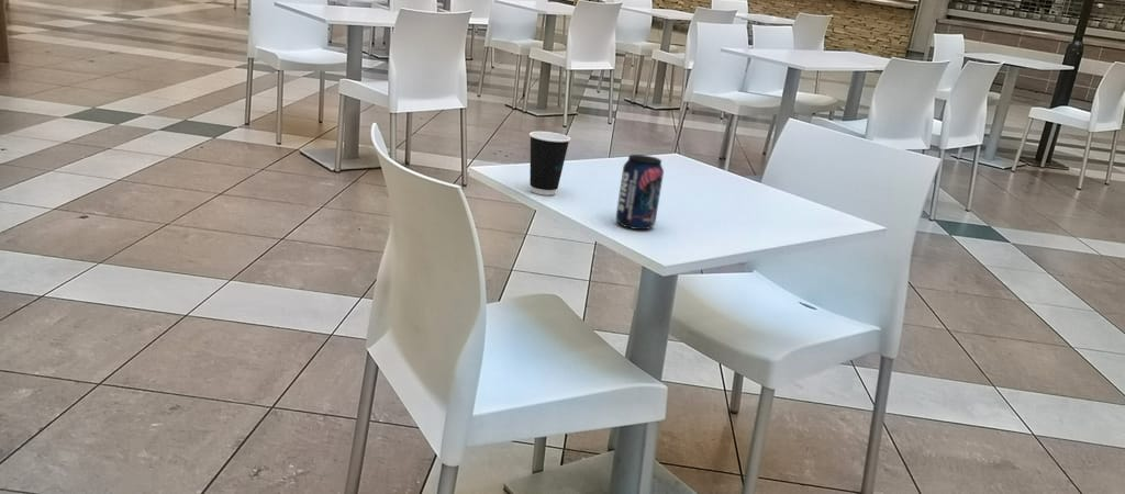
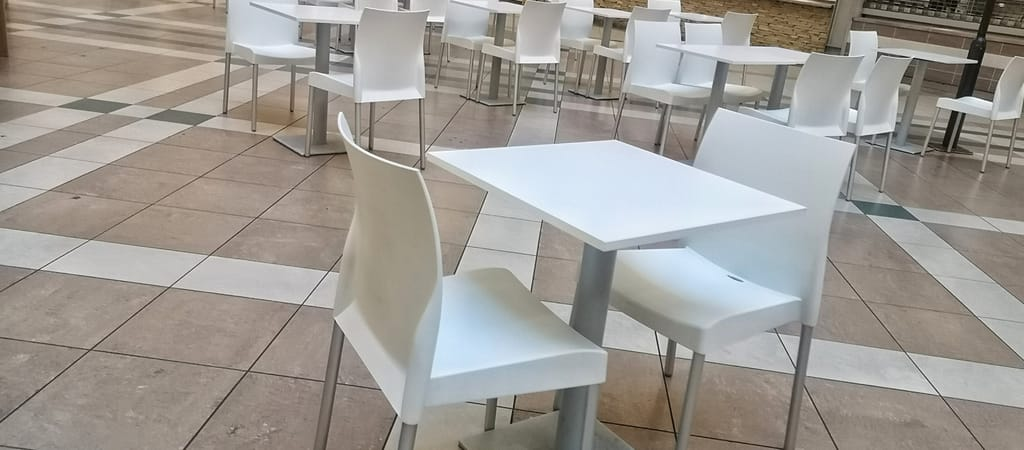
- beverage can [615,154,665,231]
- dixie cup [528,131,571,197]
